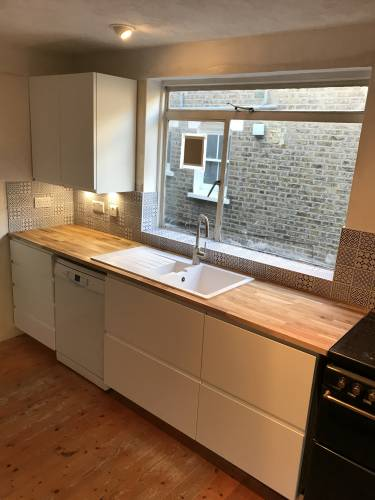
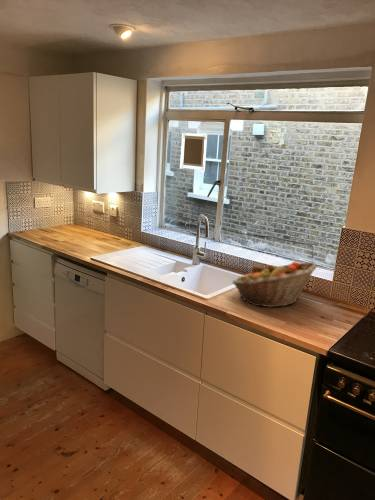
+ fruit basket [231,260,318,308]
